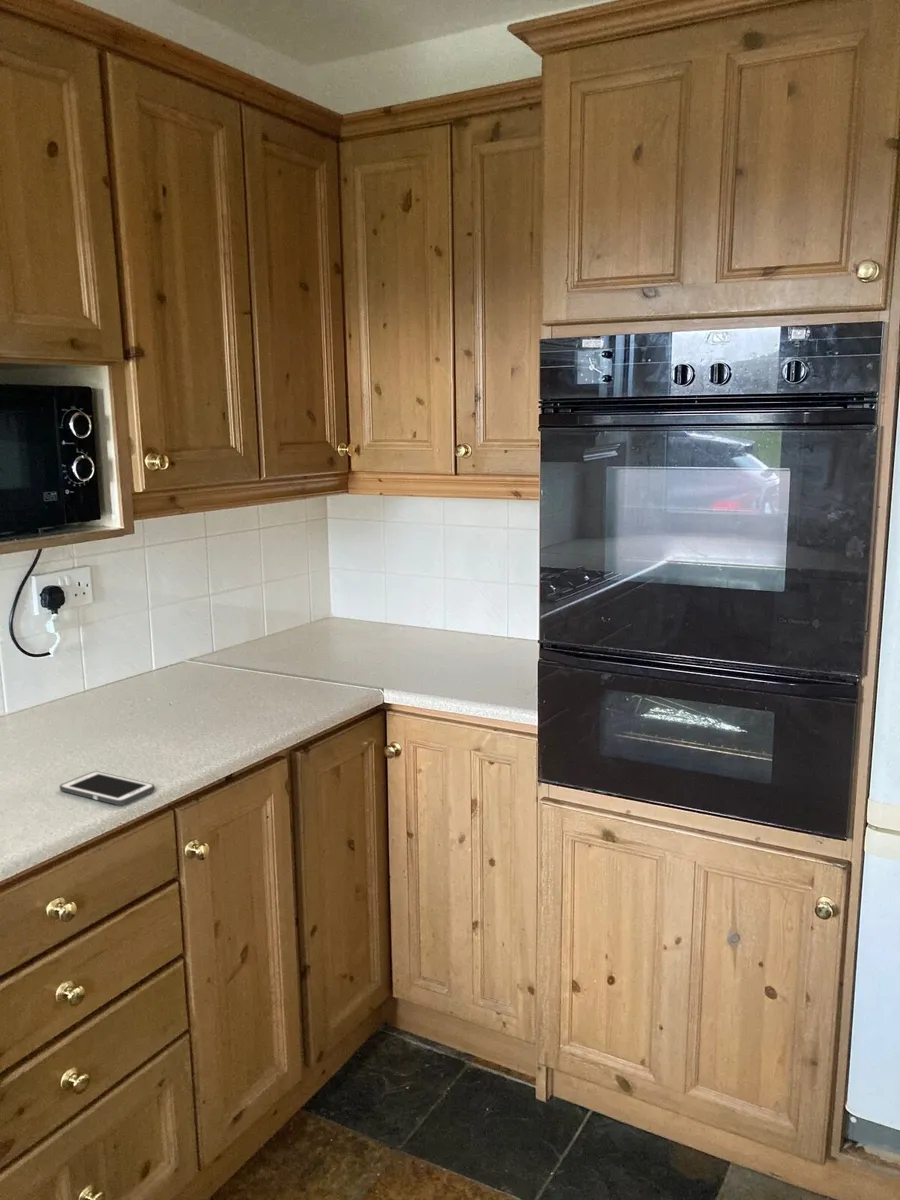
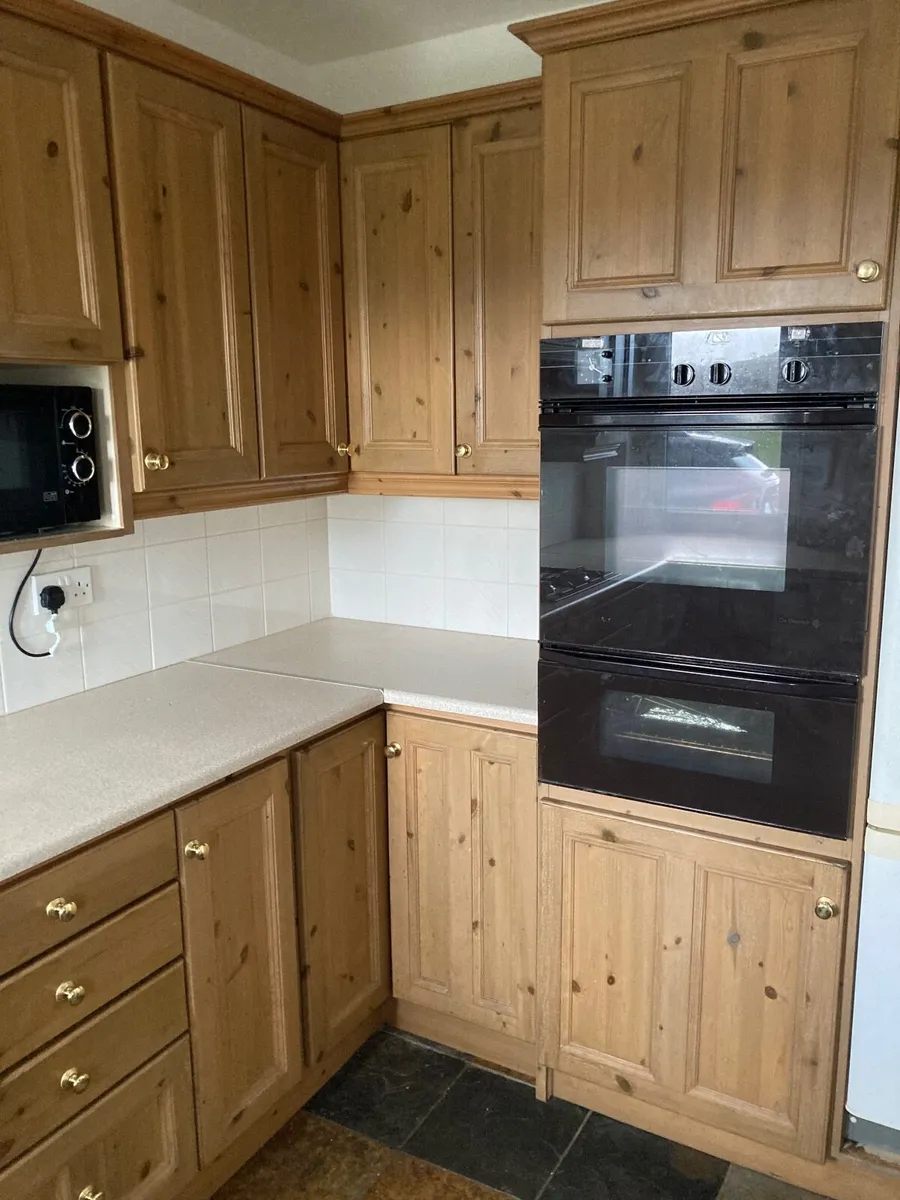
- cell phone [59,770,156,806]
